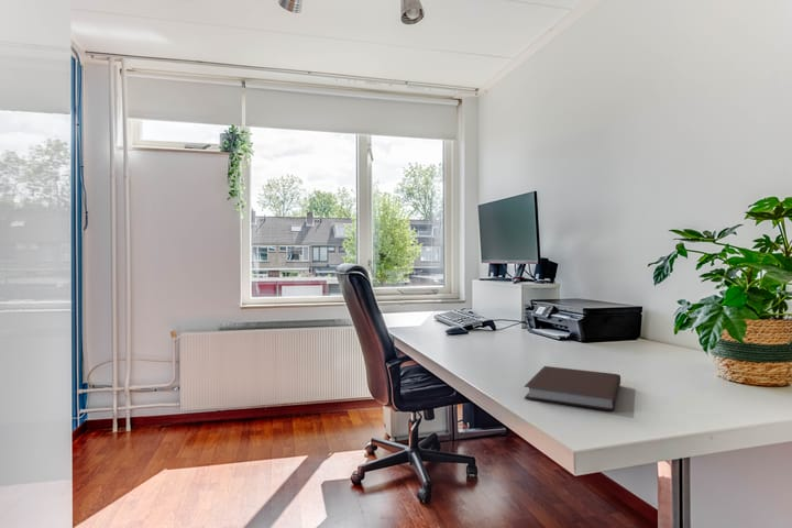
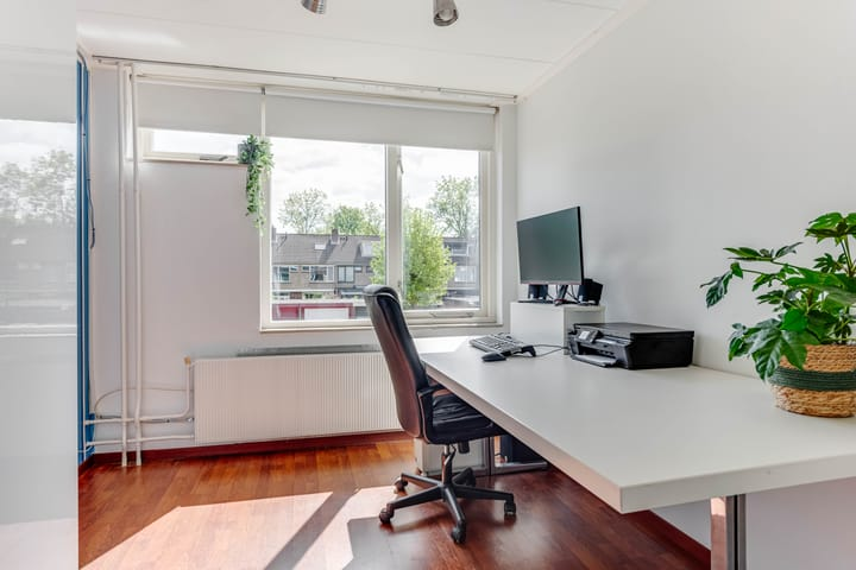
- notebook [522,365,622,411]
